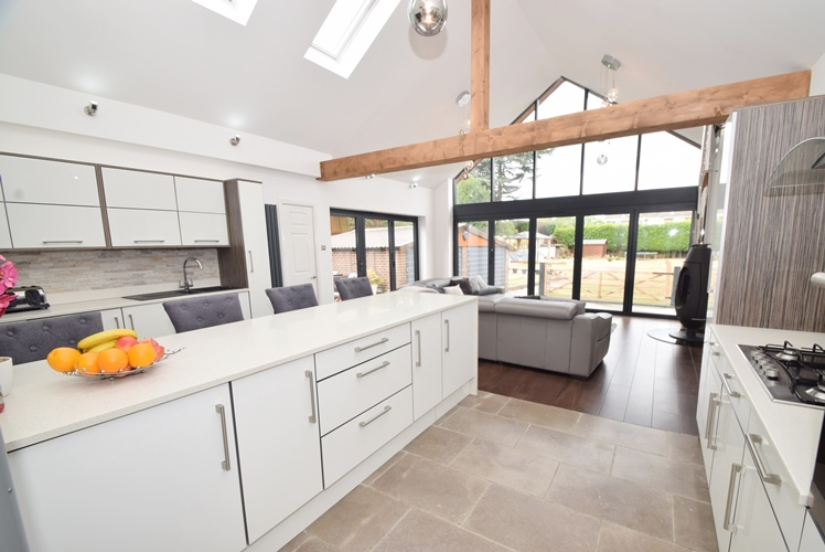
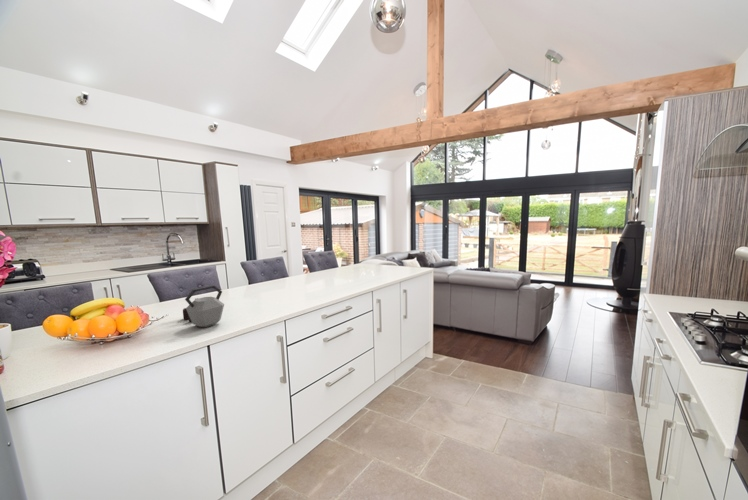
+ kettle [182,285,225,328]
